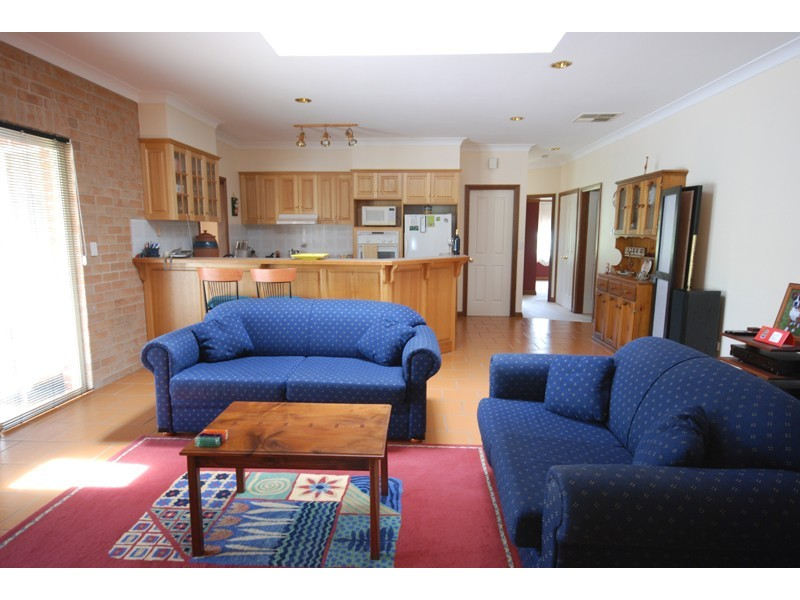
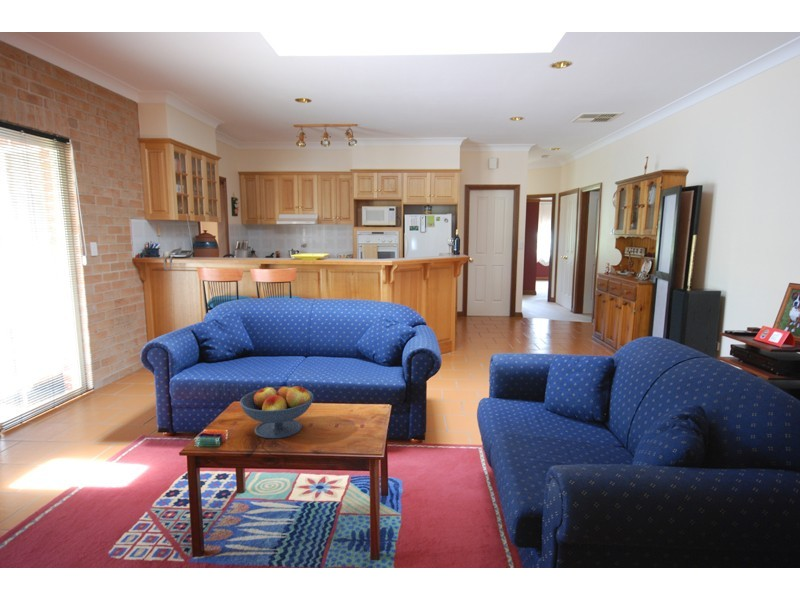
+ fruit bowl [239,385,315,440]
